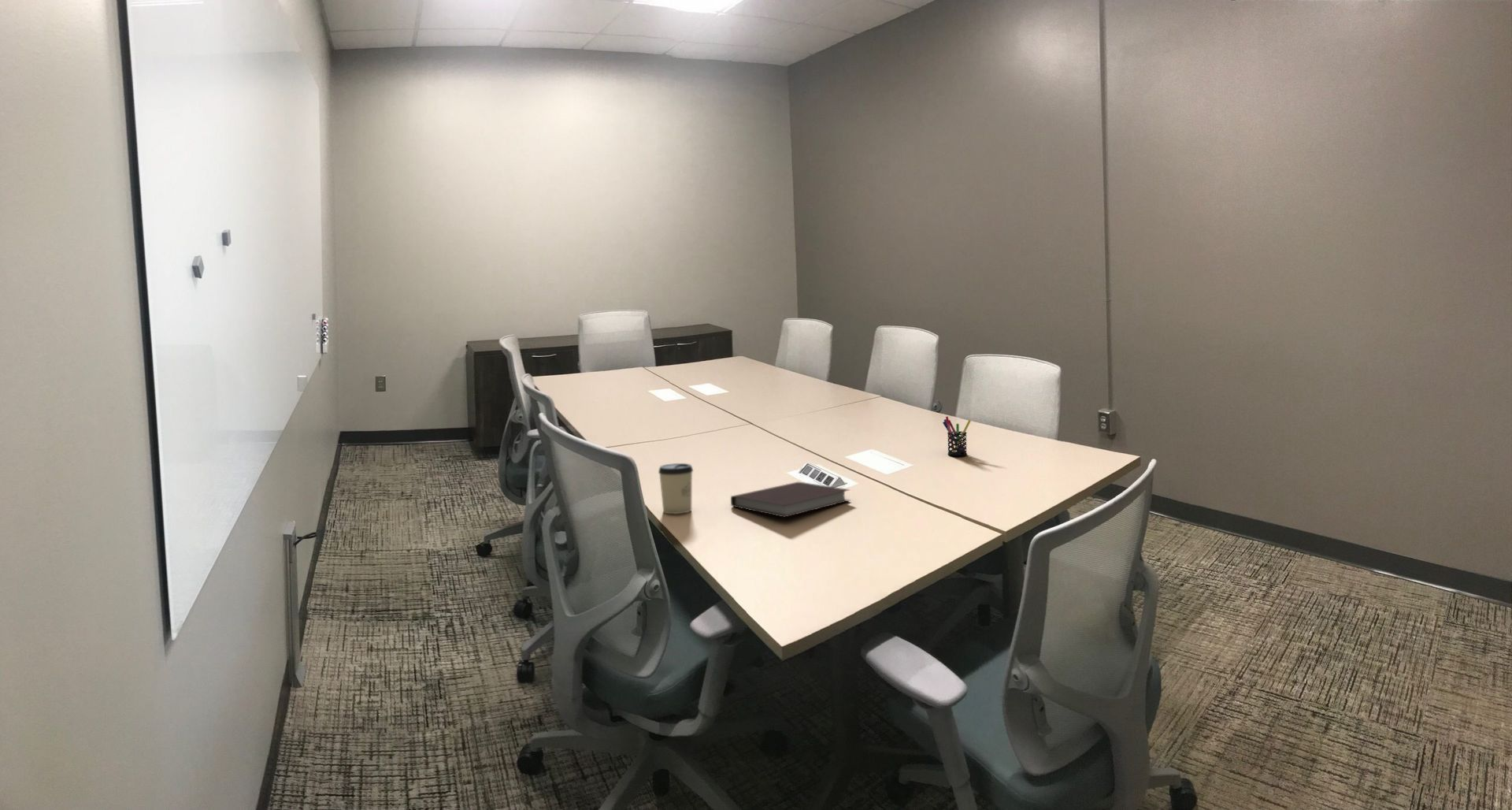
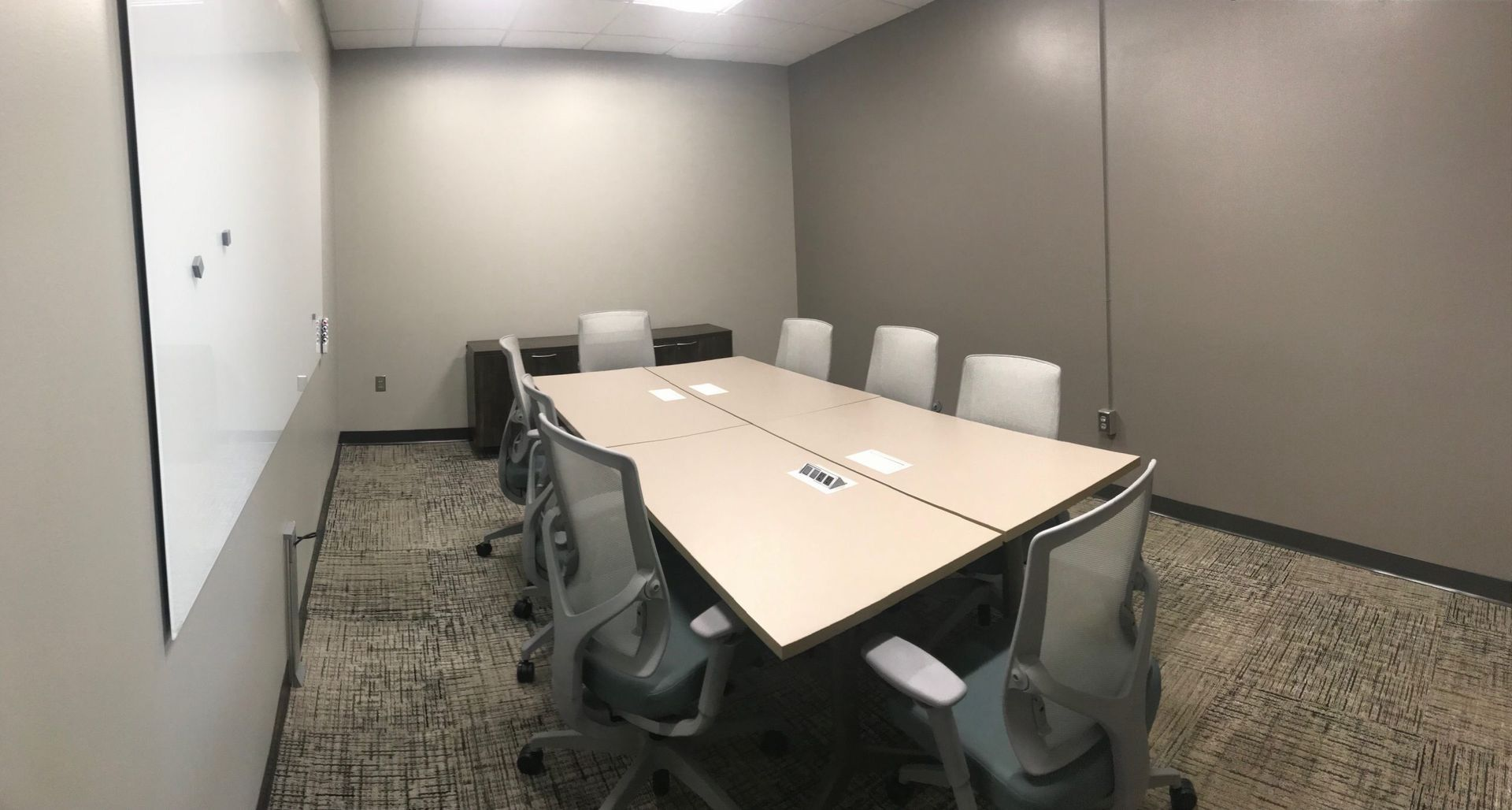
- notebook [730,481,851,518]
- pen holder [942,416,972,457]
- cup [658,463,694,515]
